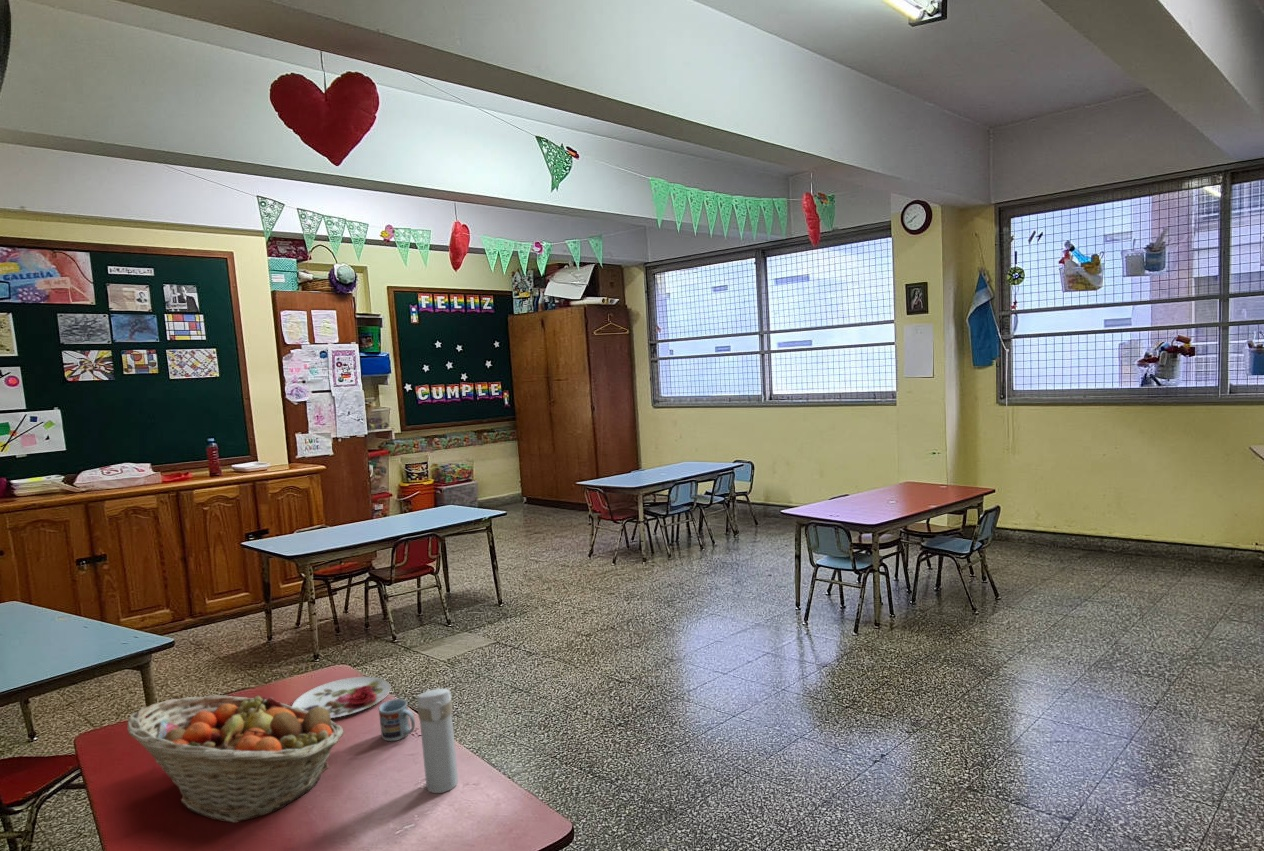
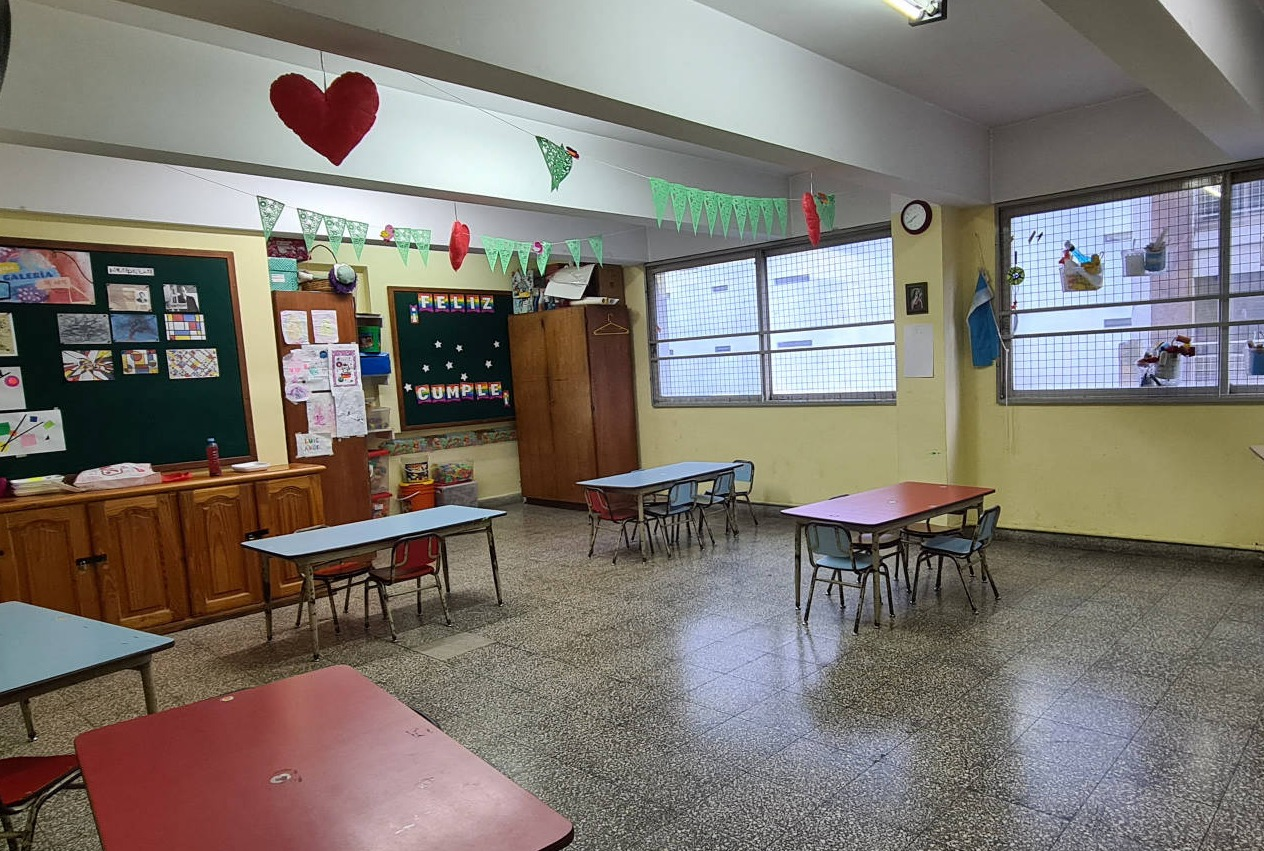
- fruit basket [126,694,345,824]
- cup [378,698,416,742]
- plate [291,676,391,719]
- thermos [416,686,459,794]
